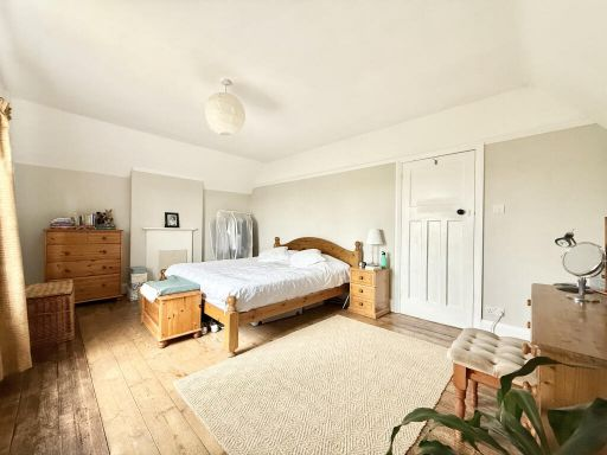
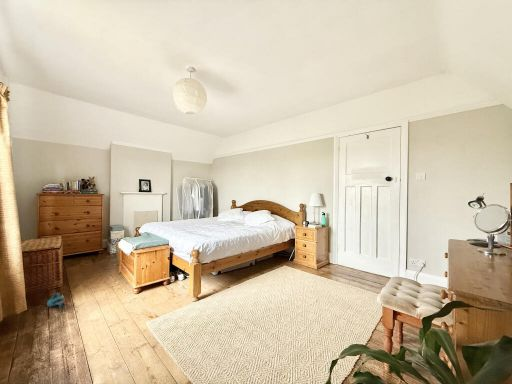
+ shoe [46,292,65,311]
